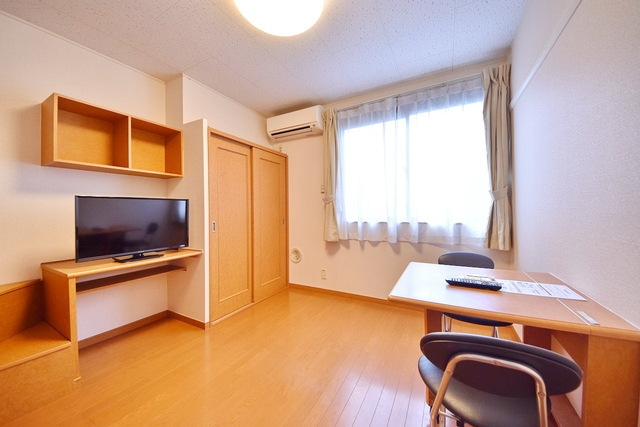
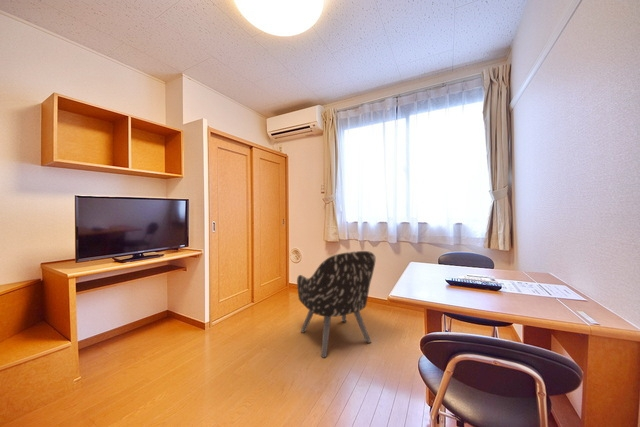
+ armchair [296,250,376,359]
